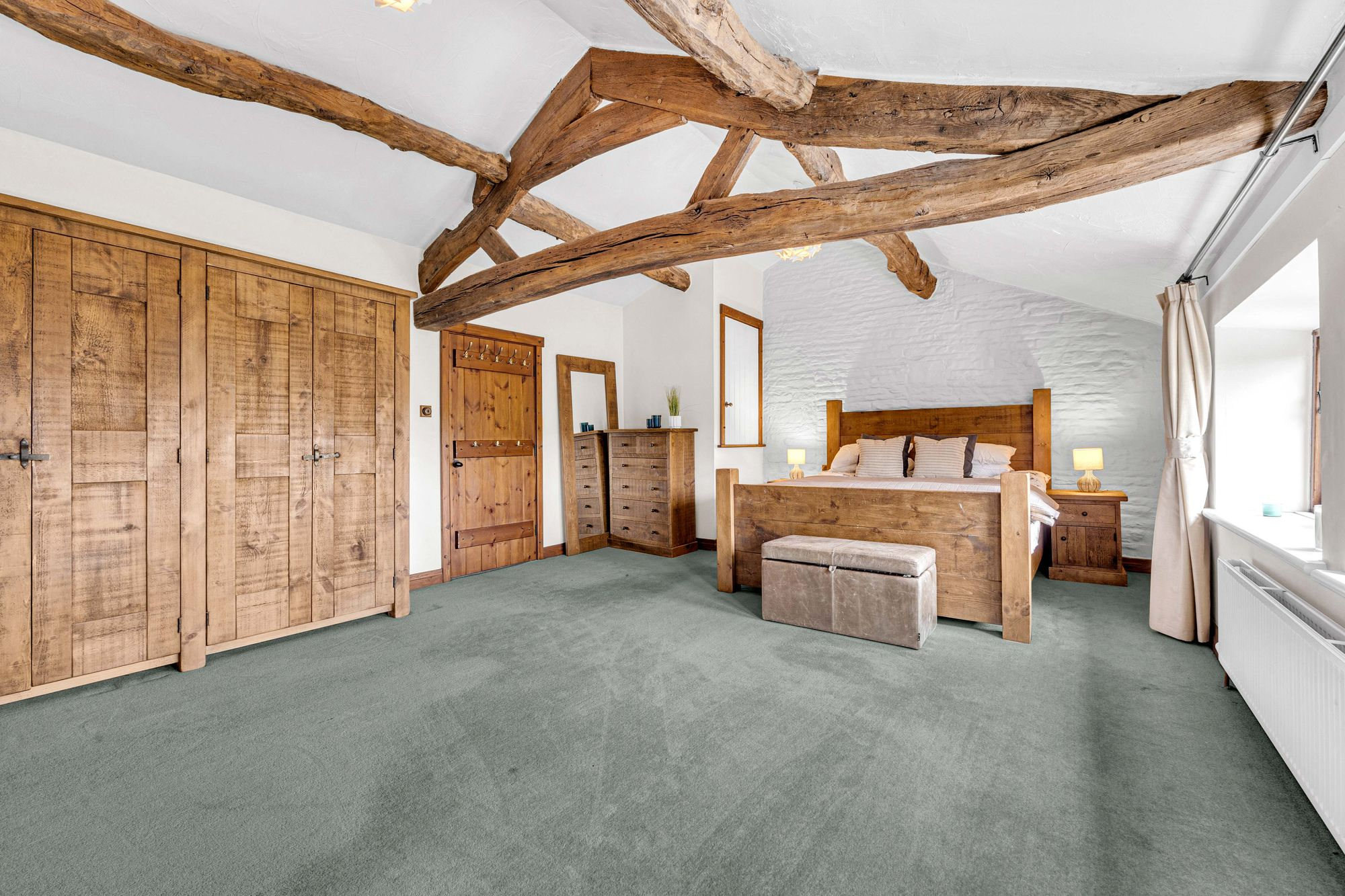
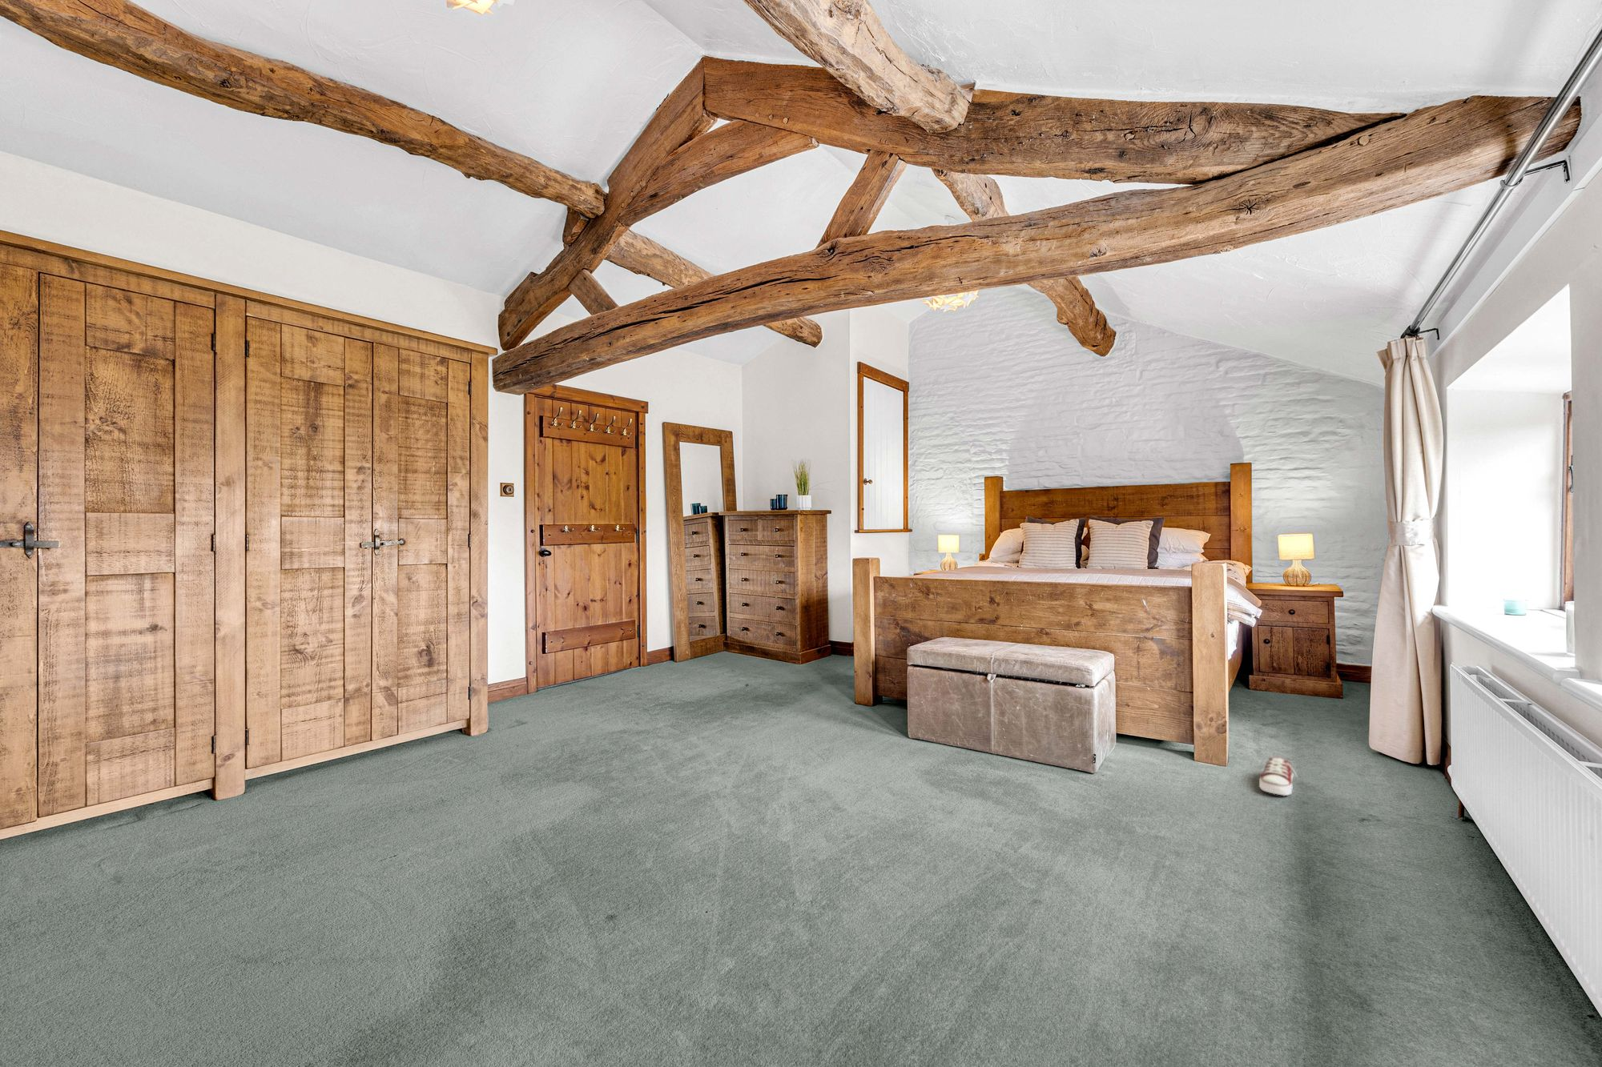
+ shoe [1258,756,1298,797]
